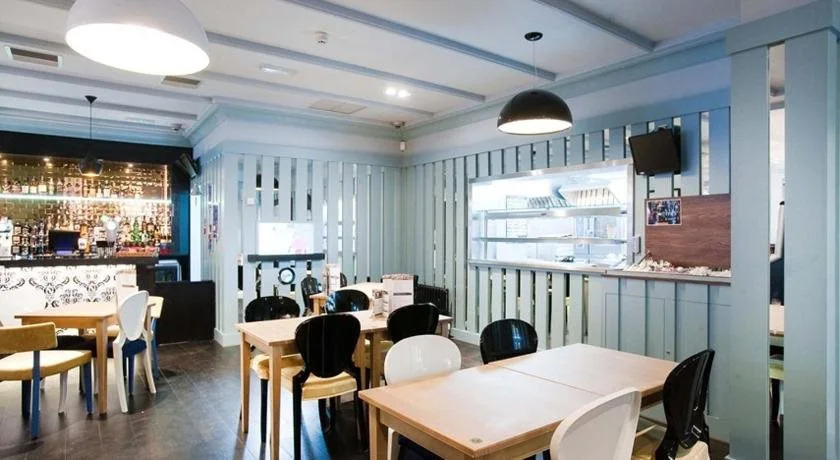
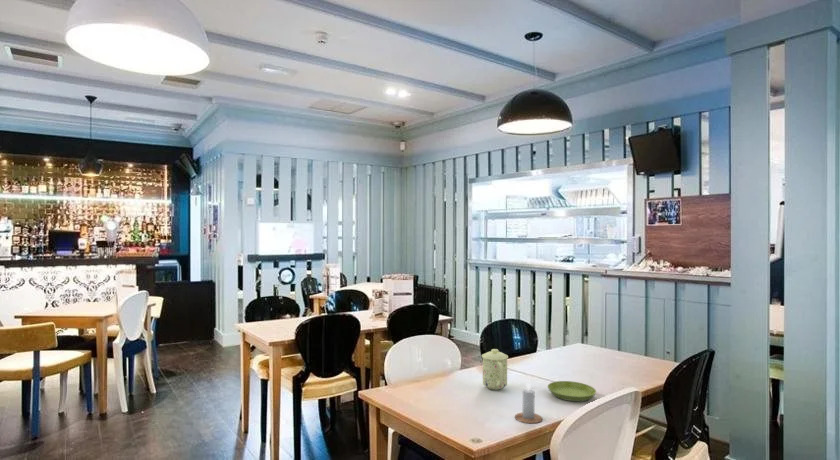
+ candle [514,378,543,424]
+ saucer [547,380,597,402]
+ mug [481,348,509,391]
